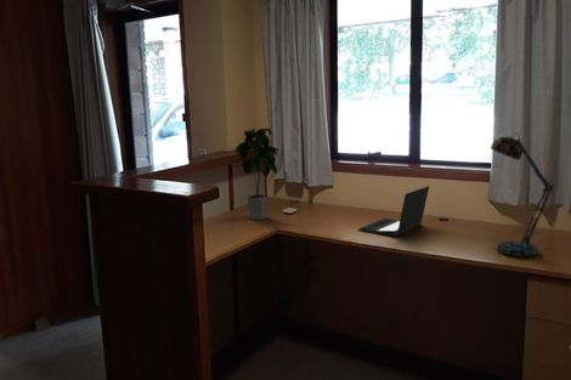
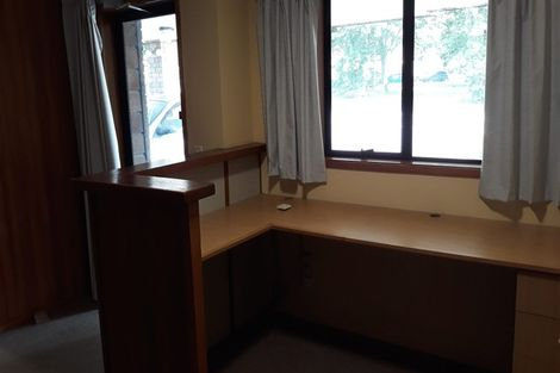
- desk lamp [490,131,555,257]
- potted plant [234,127,281,221]
- laptop [358,185,430,237]
